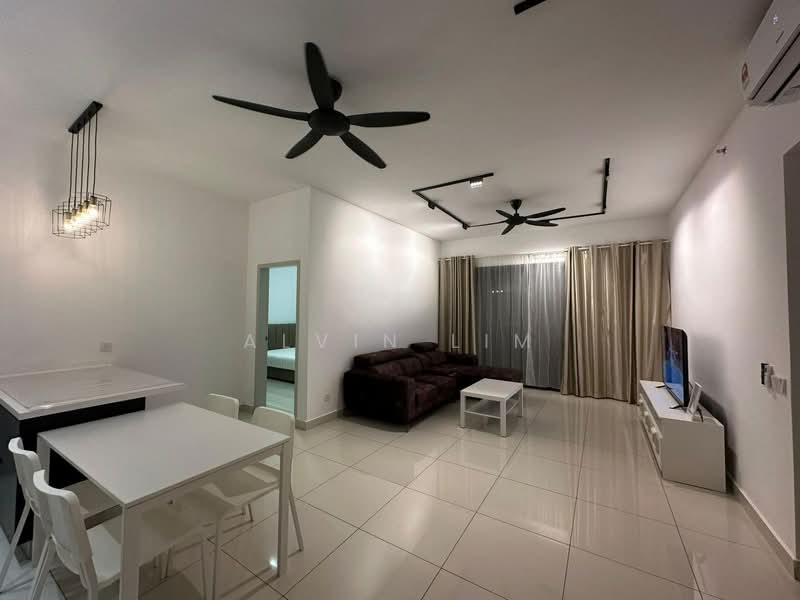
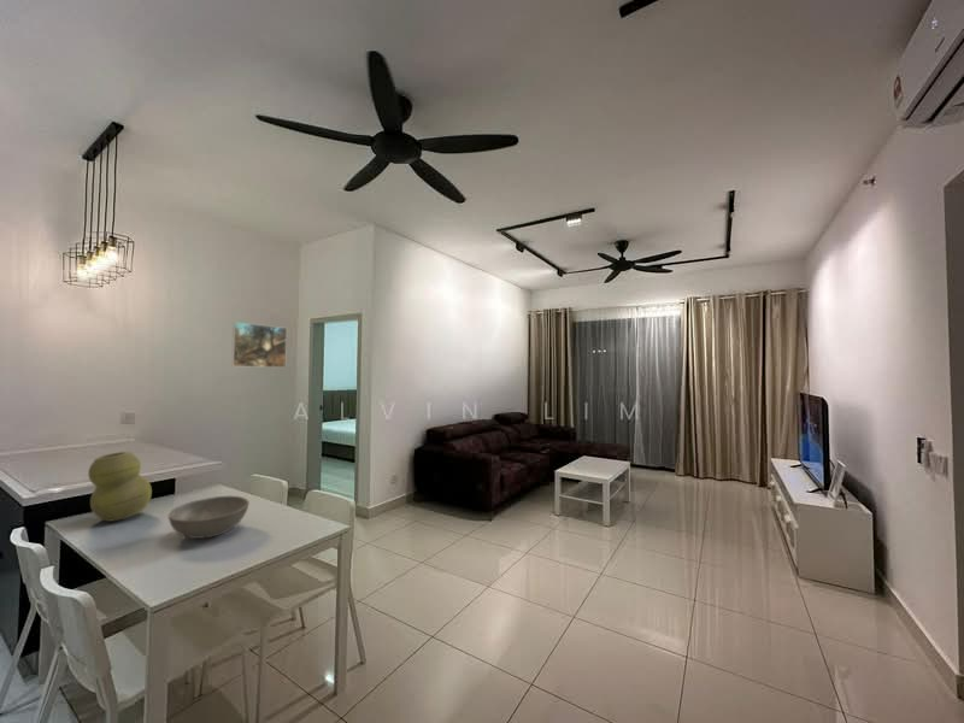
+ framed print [230,321,288,369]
+ vase [87,451,153,523]
+ bowl [167,495,251,540]
